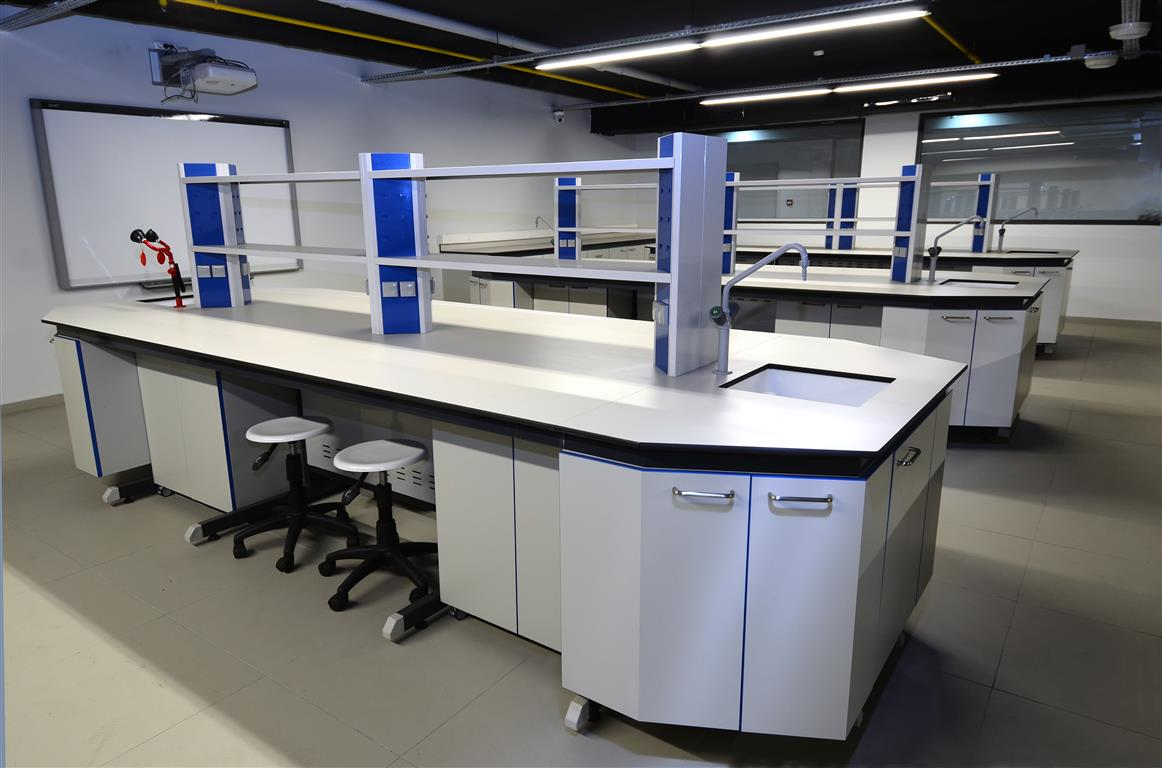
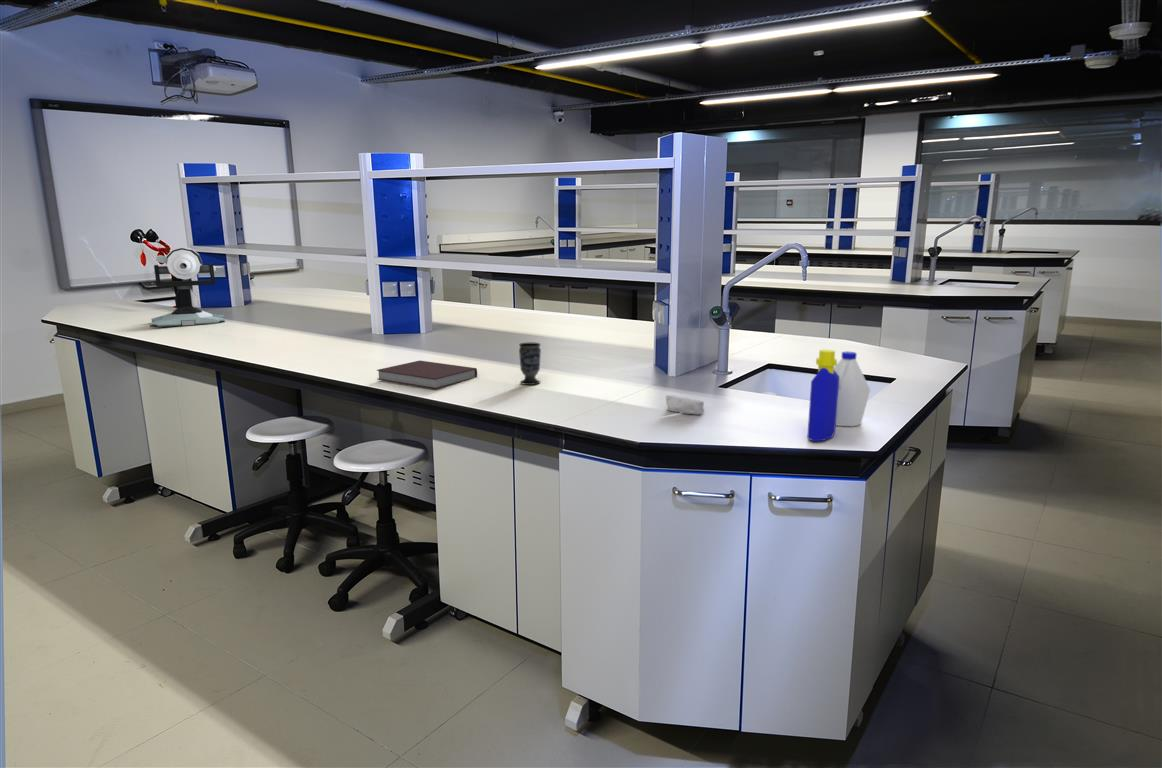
+ soap bar [665,394,705,415]
+ notebook [376,360,478,390]
+ cup [518,342,542,386]
+ bottle [806,349,871,442]
+ microscope [148,246,226,328]
